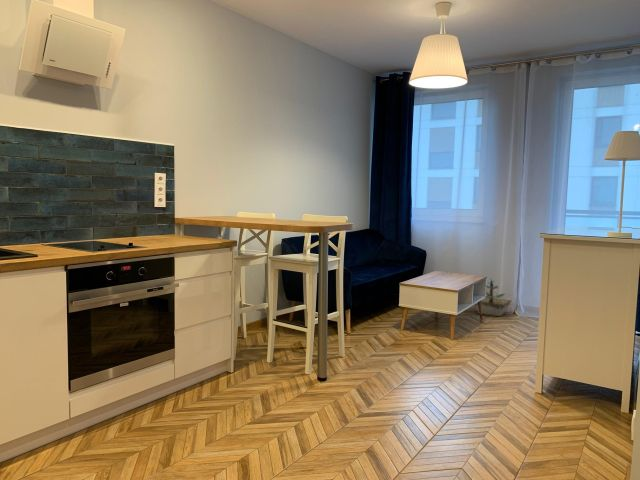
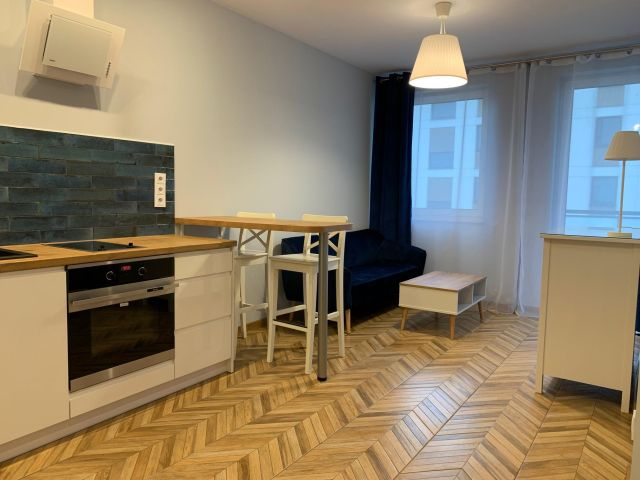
- potted plant [474,279,513,317]
